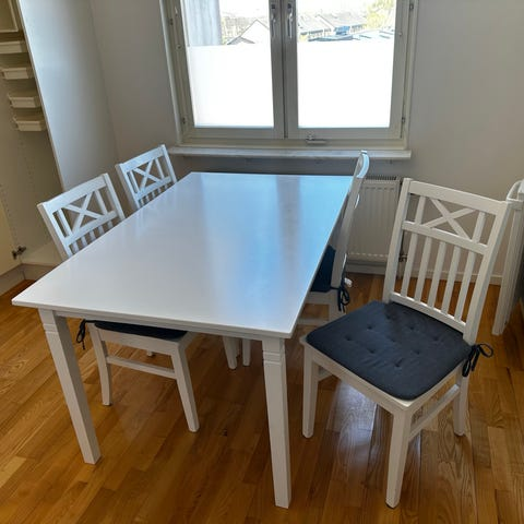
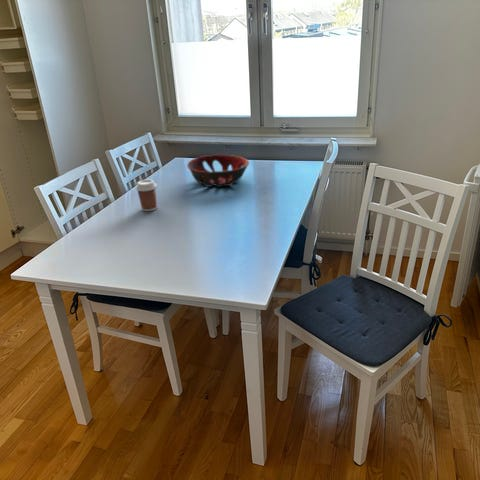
+ decorative bowl [186,154,250,188]
+ coffee cup [134,179,158,212]
